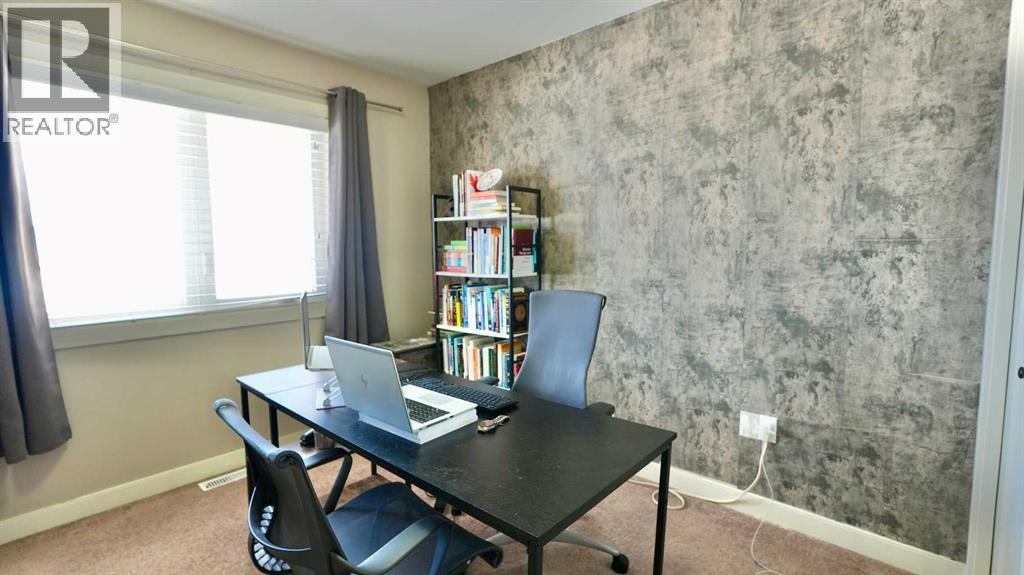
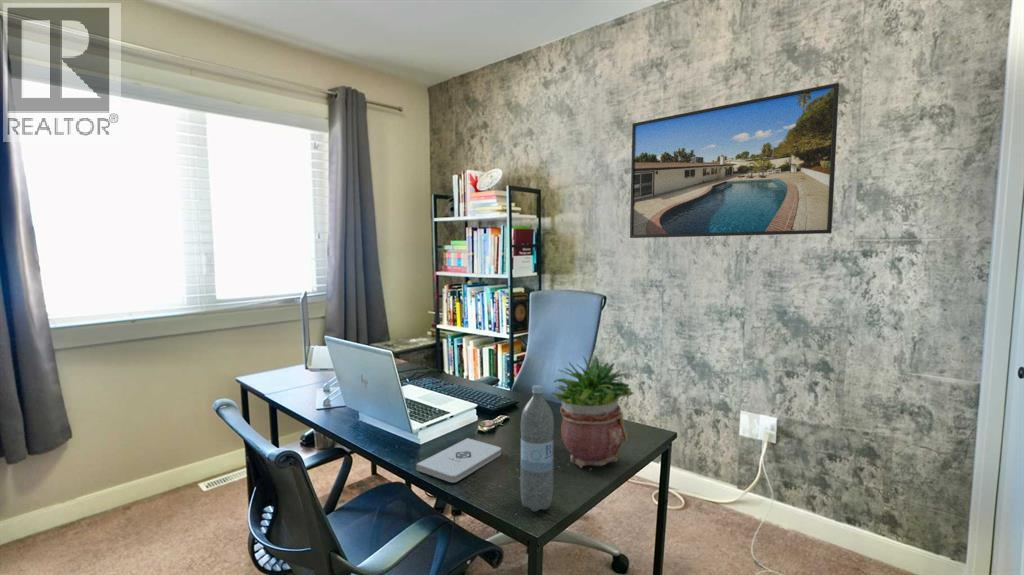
+ water bottle [519,384,555,513]
+ notepad [416,437,502,483]
+ potted plant [548,350,636,471]
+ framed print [629,82,840,239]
